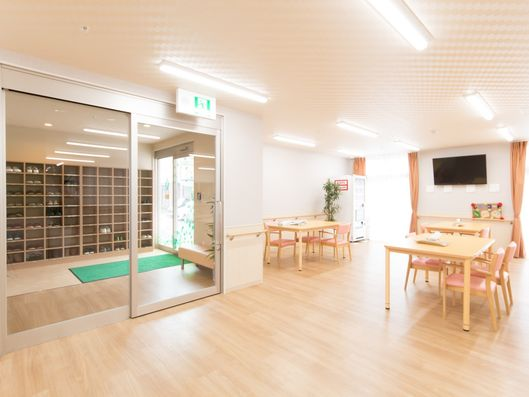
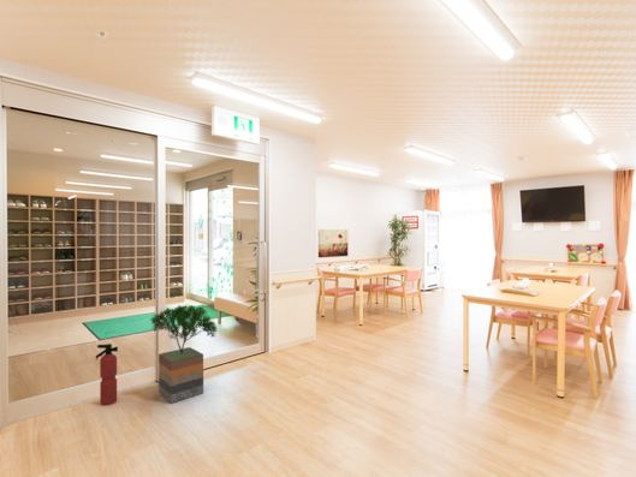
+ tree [149,304,219,405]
+ fire extinguisher [95,342,119,406]
+ wall art [317,228,349,258]
